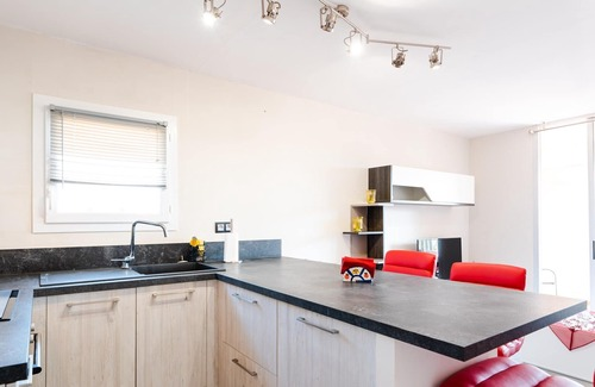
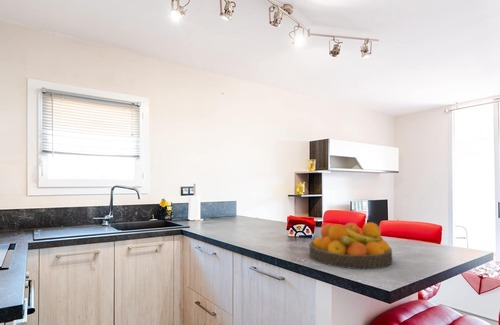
+ fruit bowl [308,221,393,270]
